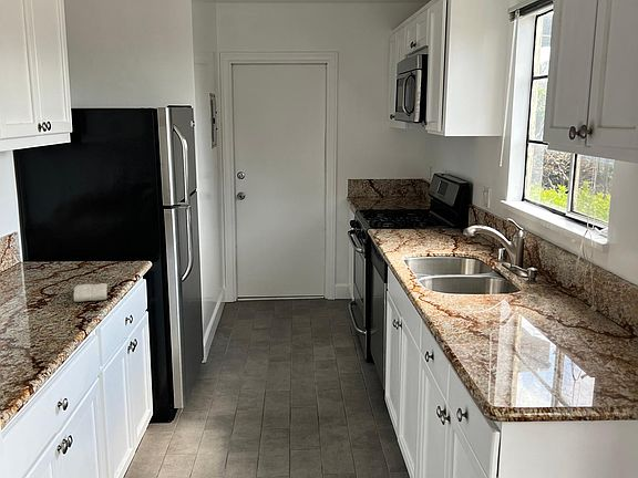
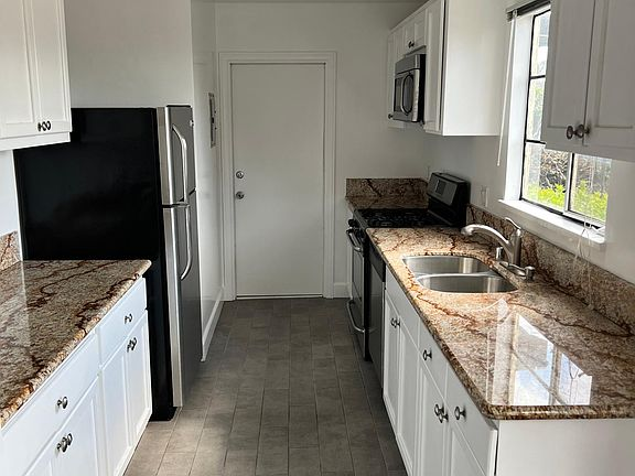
- washcloth [73,282,109,302]
